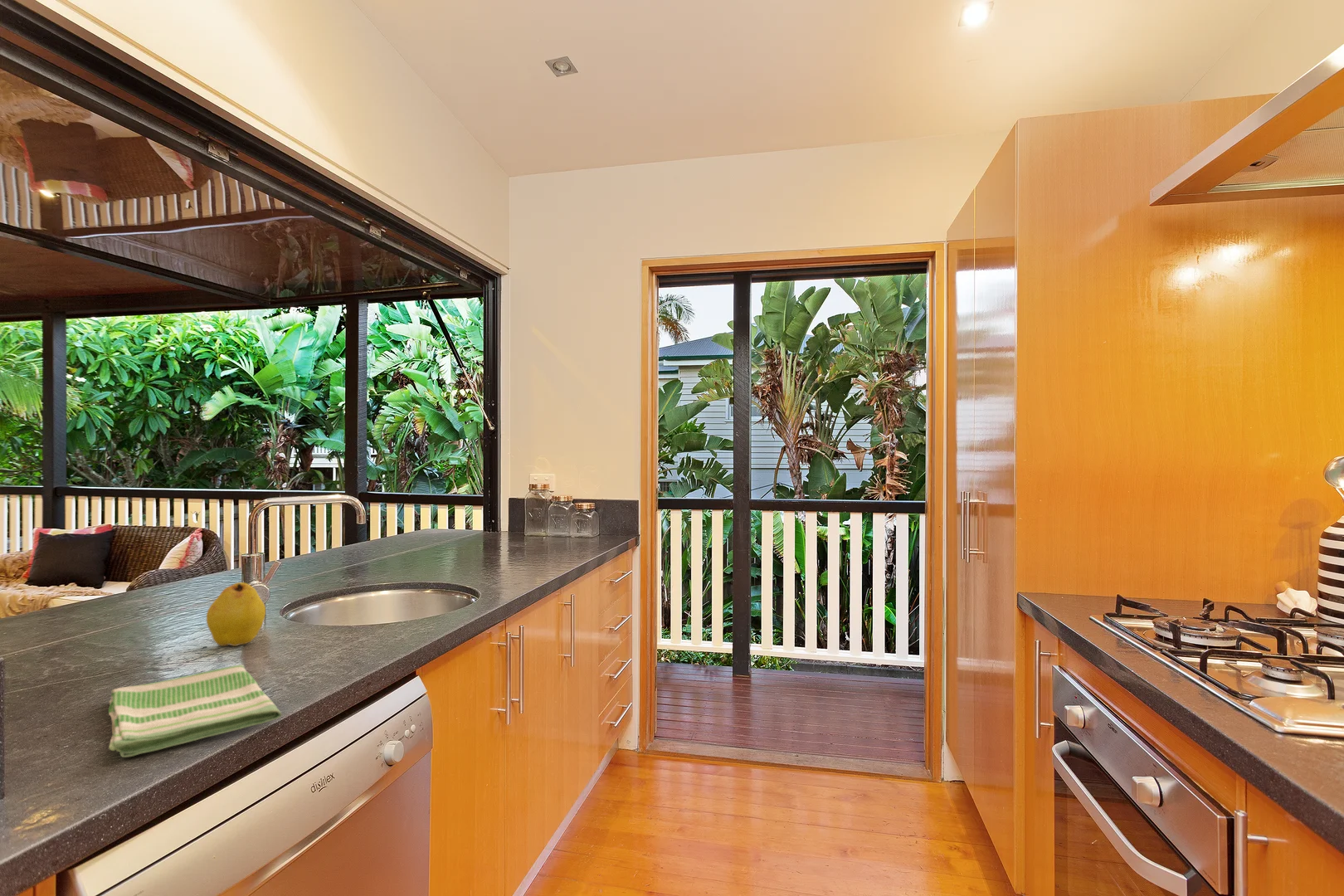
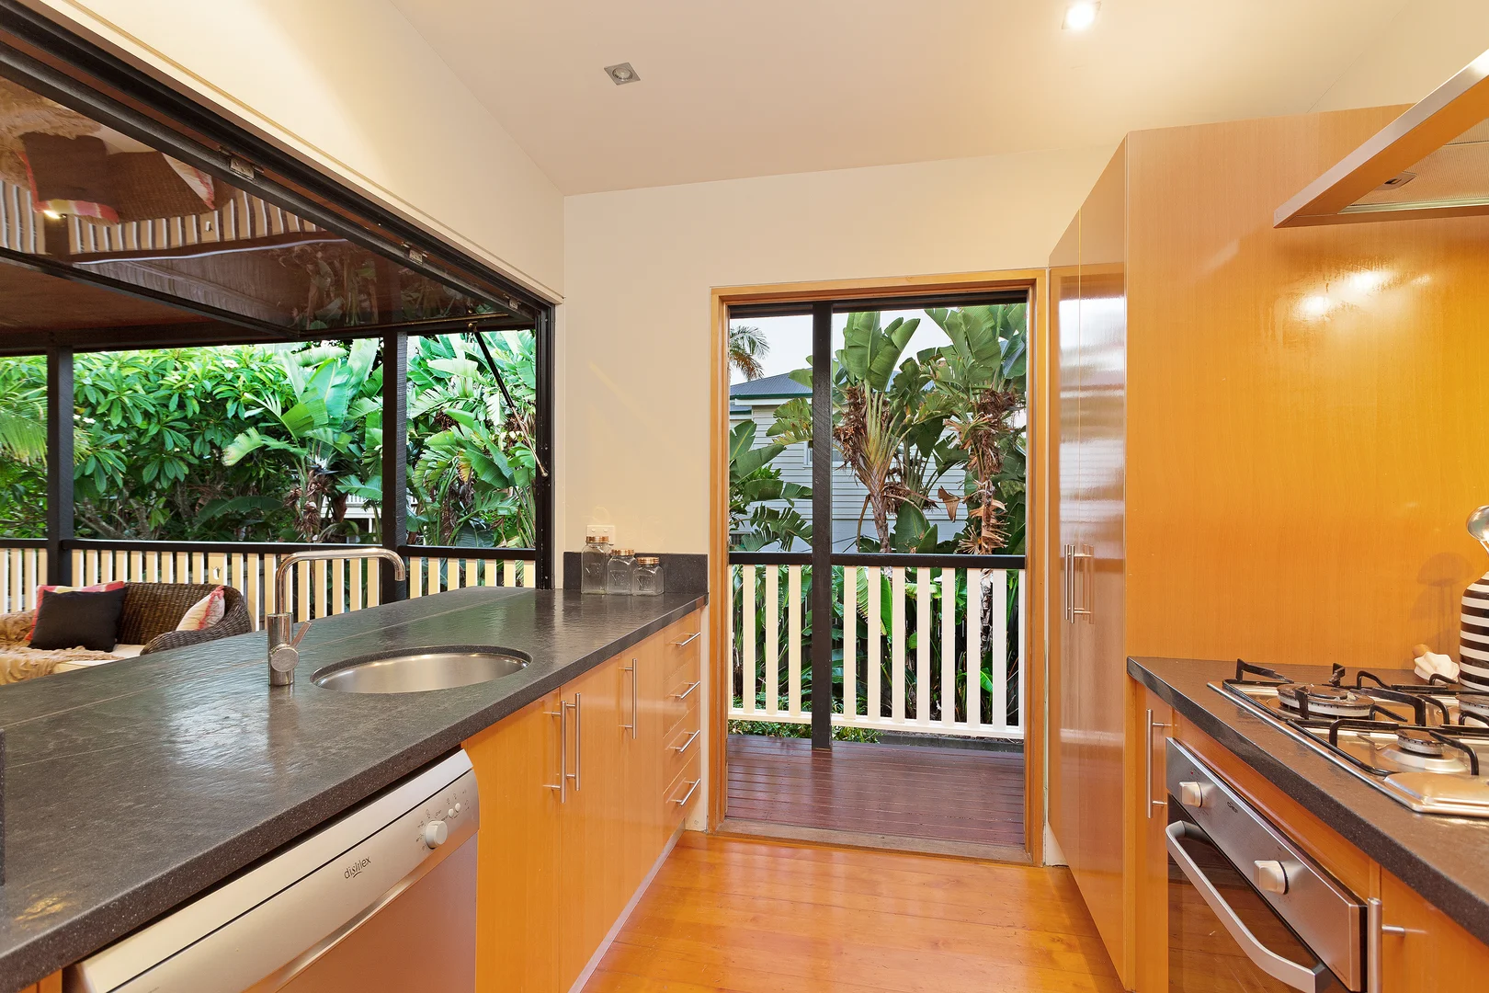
- dish towel [108,664,283,758]
- fruit [206,582,266,647]
